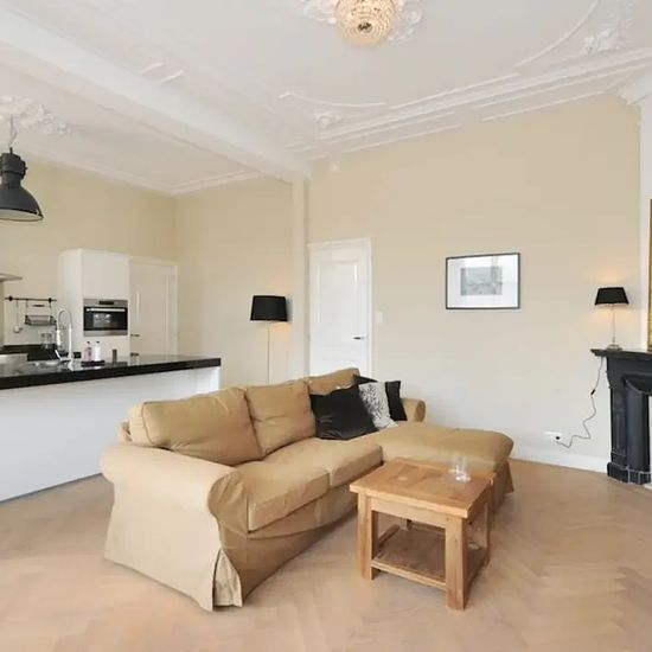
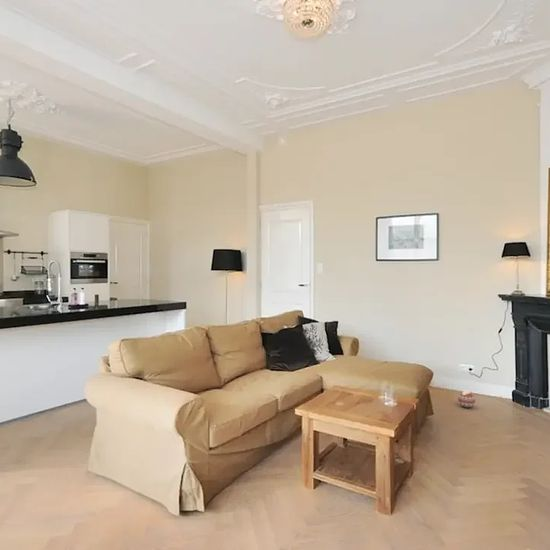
+ decorative ball [457,389,476,409]
